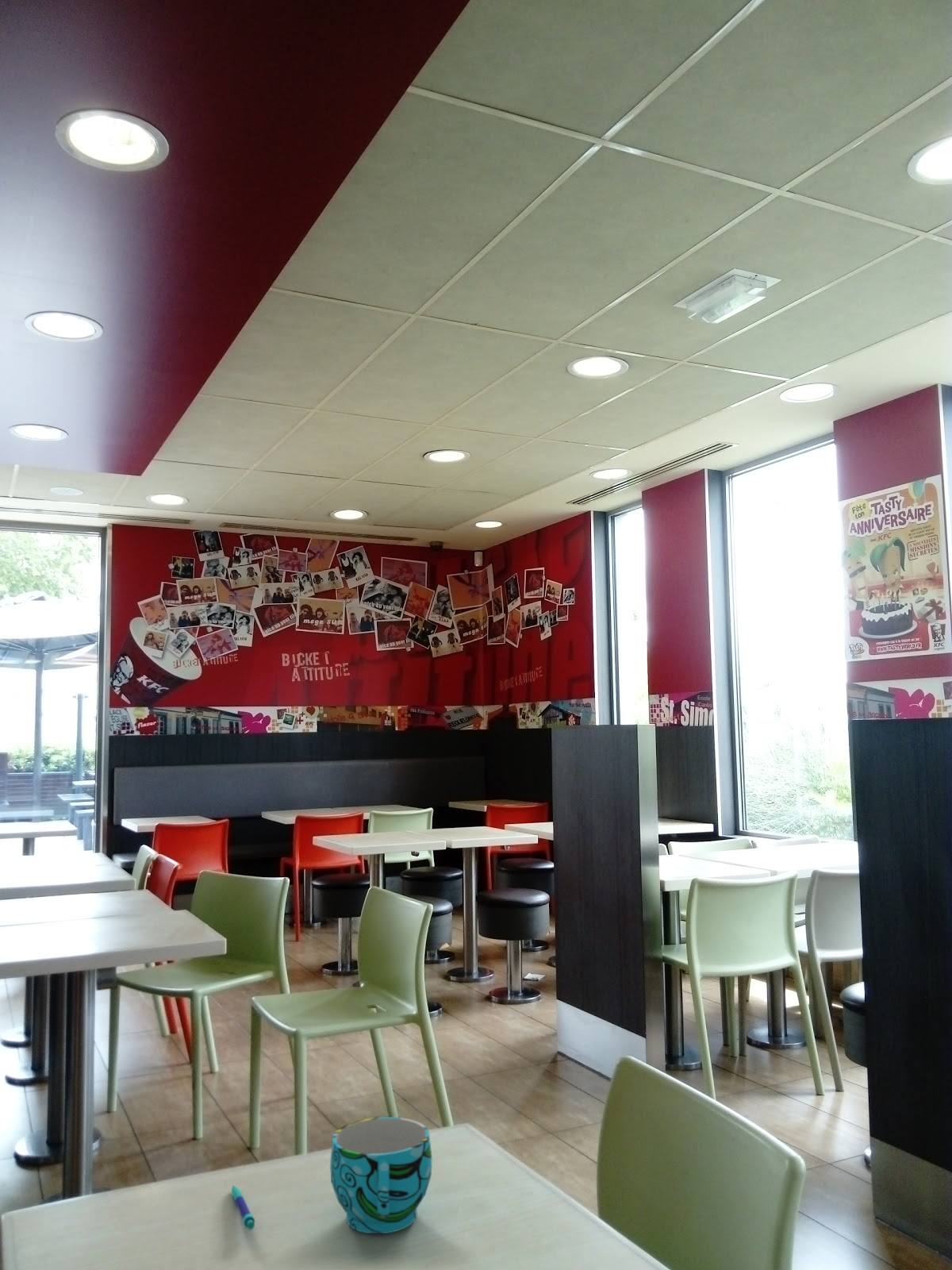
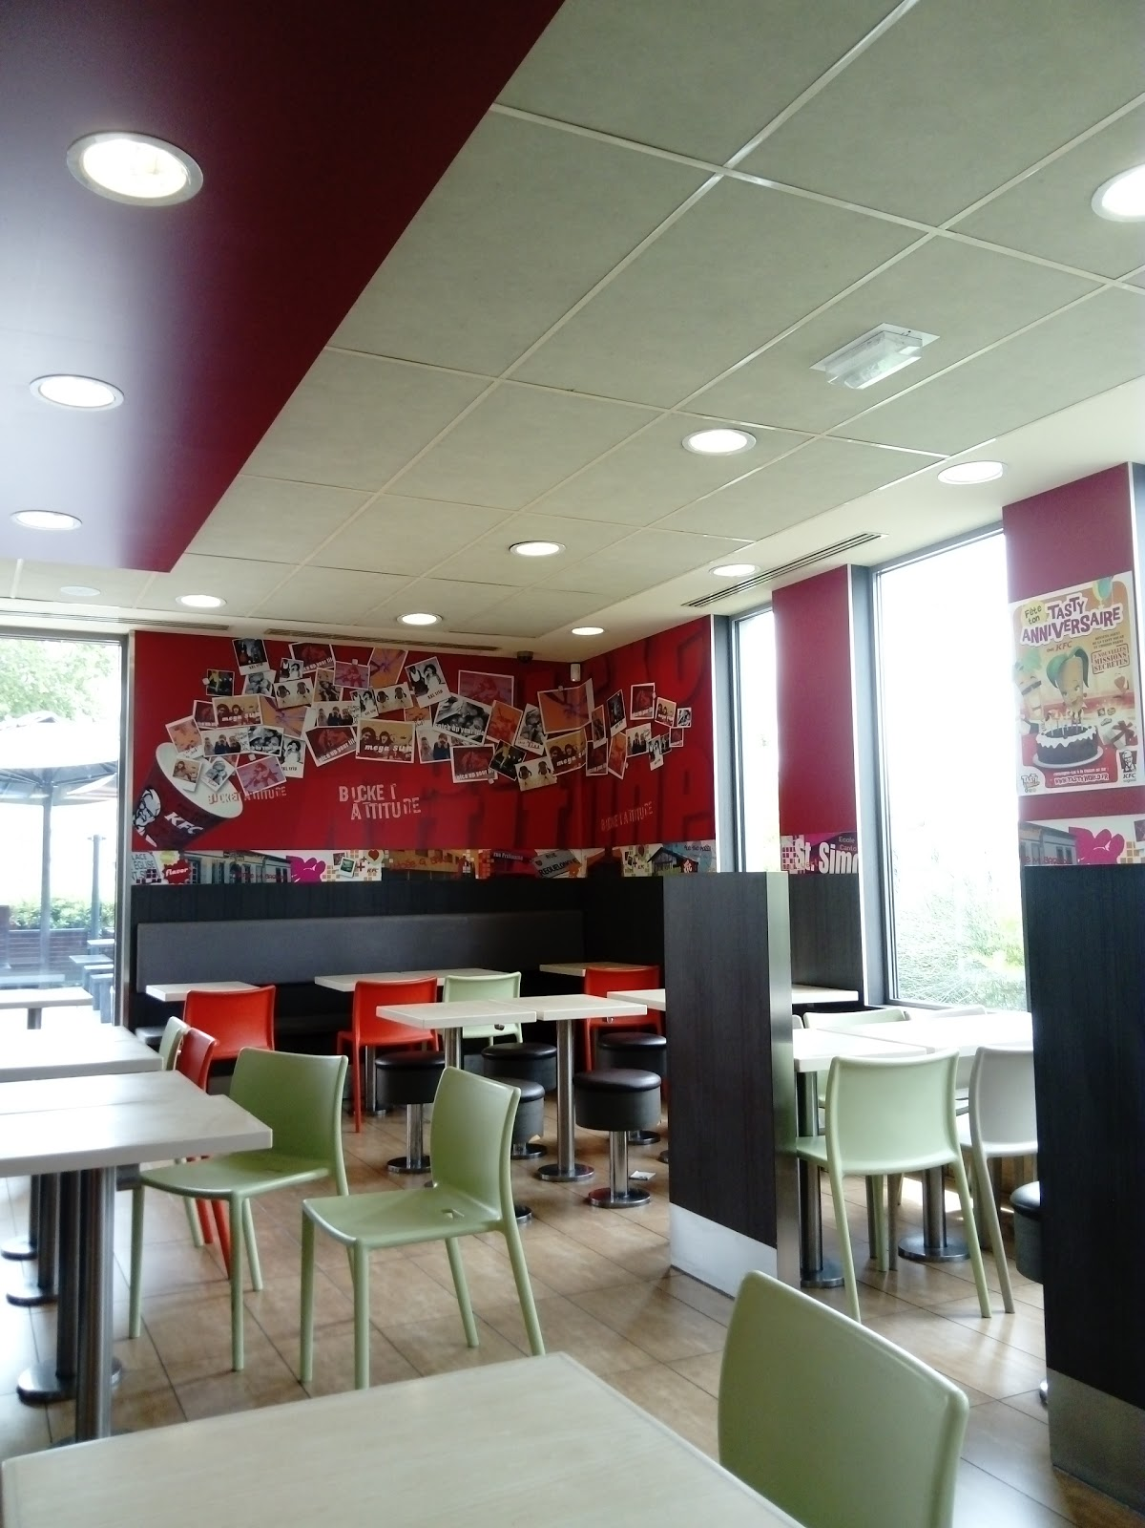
- pen [231,1185,255,1230]
- cup [329,1116,433,1234]
